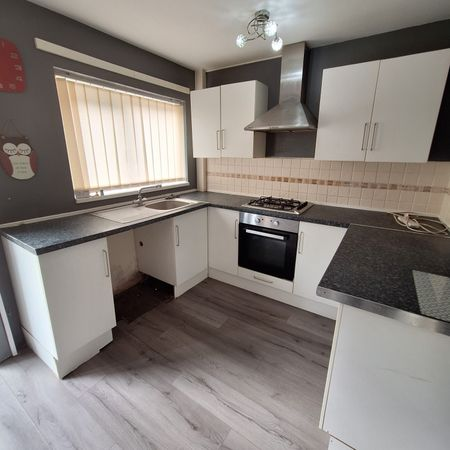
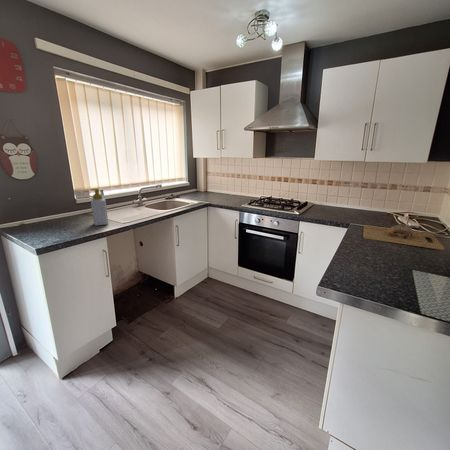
+ soap bottle [90,188,109,227]
+ cutting board [362,223,445,251]
